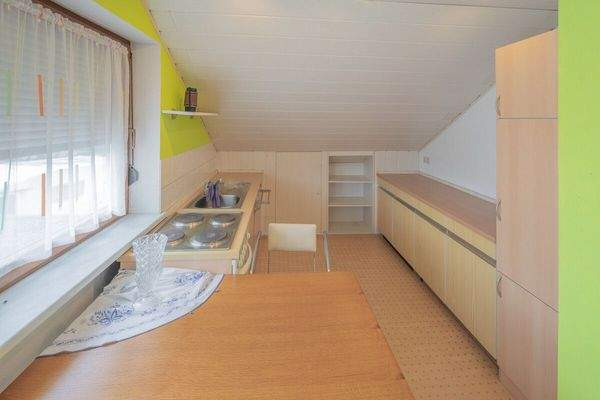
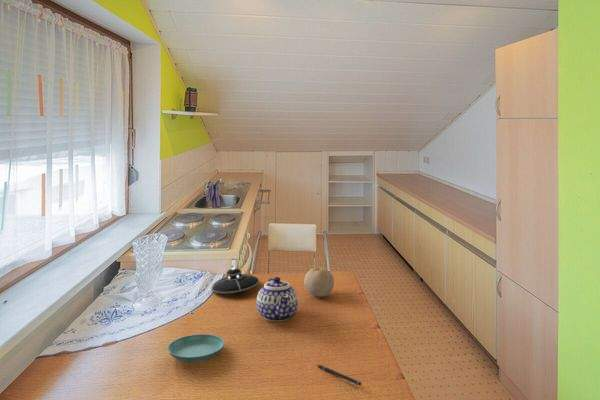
+ fruit [303,266,335,298]
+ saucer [210,267,260,294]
+ pen [316,364,362,387]
+ teapot [256,276,299,322]
+ saucer [167,333,225,364]
